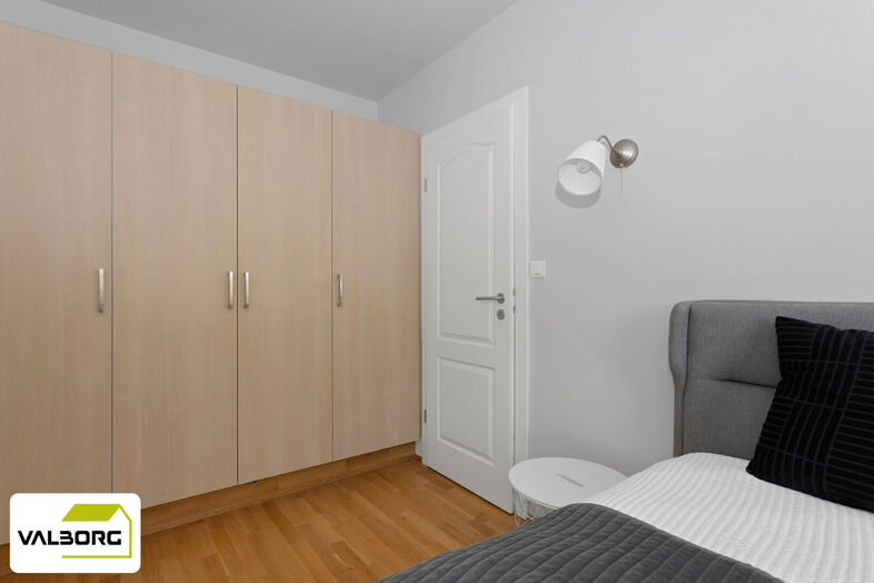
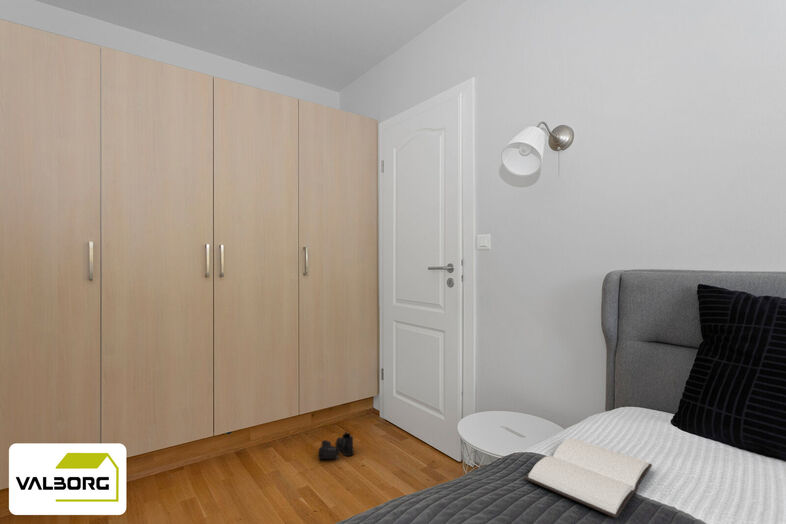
+ boots [318,430,355,460]
+ book [524,437,653,519]
